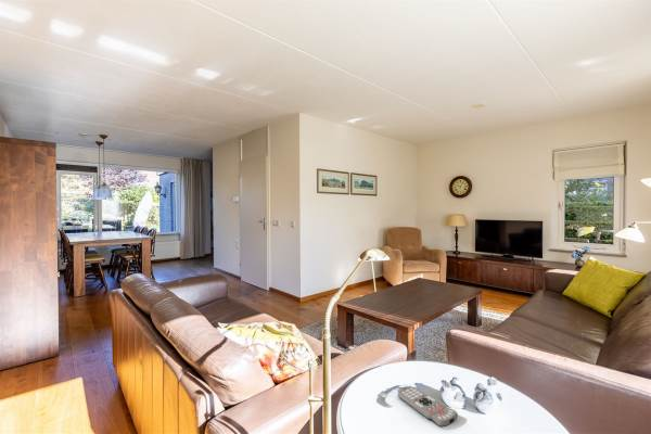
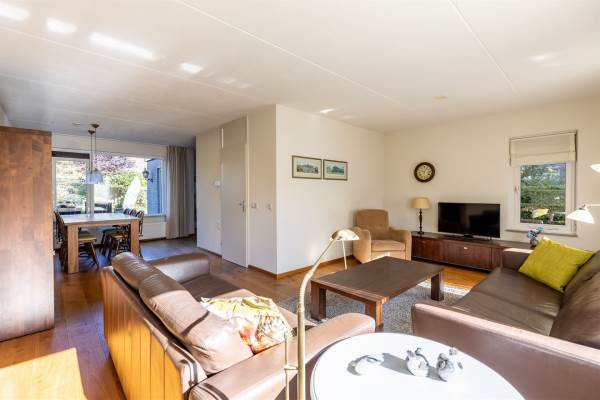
- remote control [397,385,459,429]
